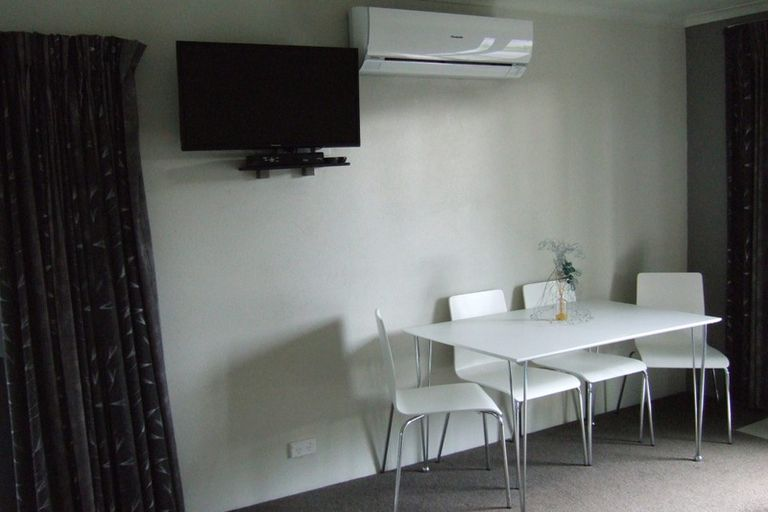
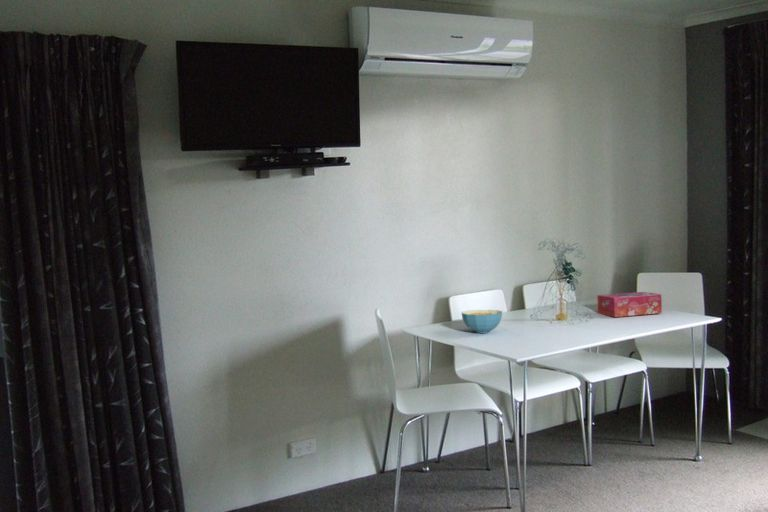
+ cereal bowl [461,309,503,334]
+ tissue box [596,291,663,318]
